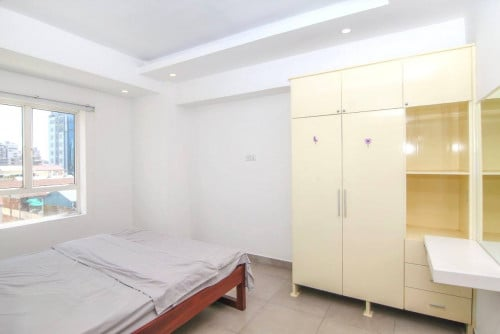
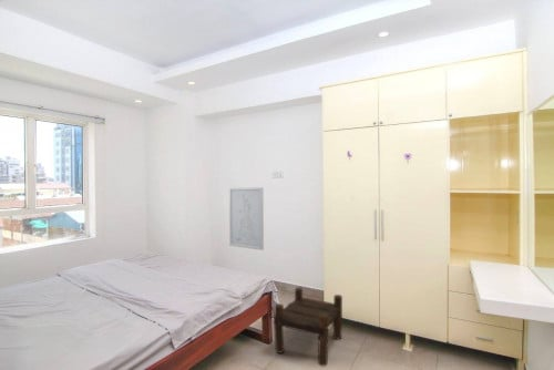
+ stool [273,286,343,367]
+ wall art [228,186,265,251]
